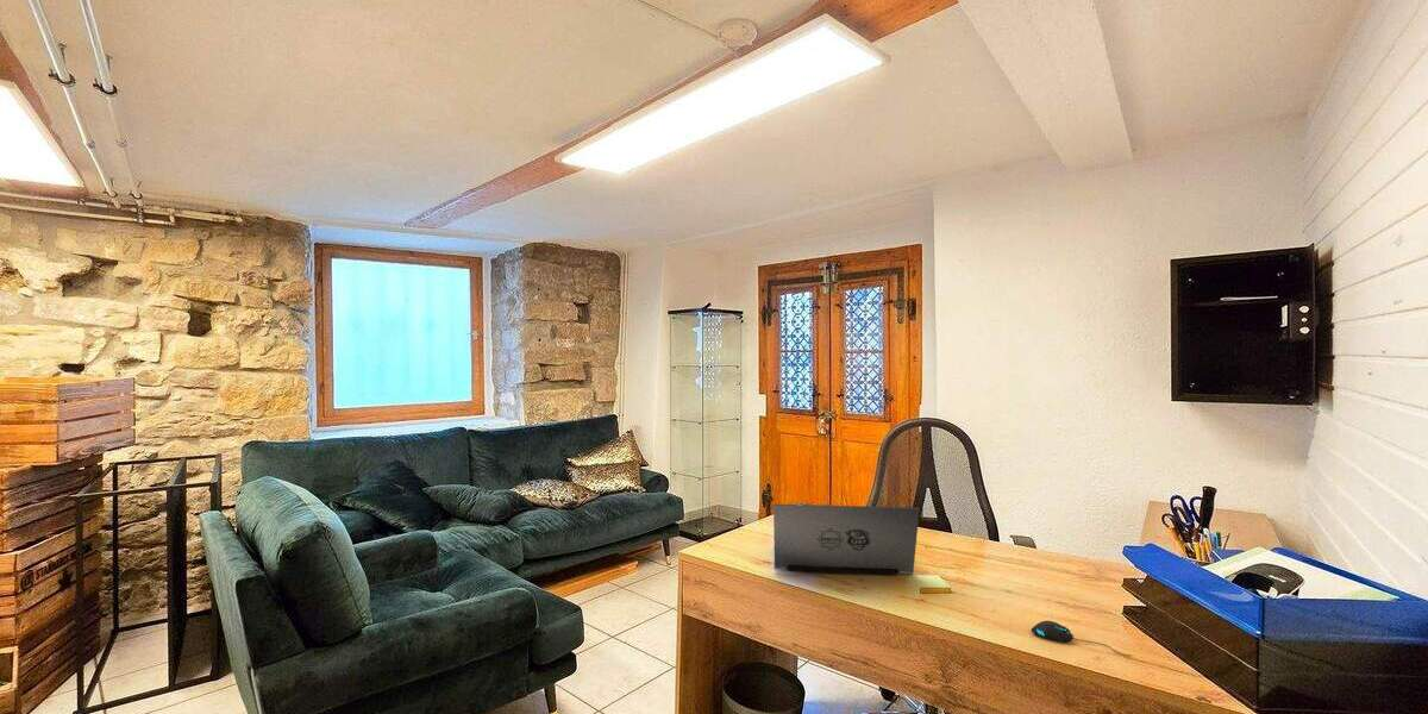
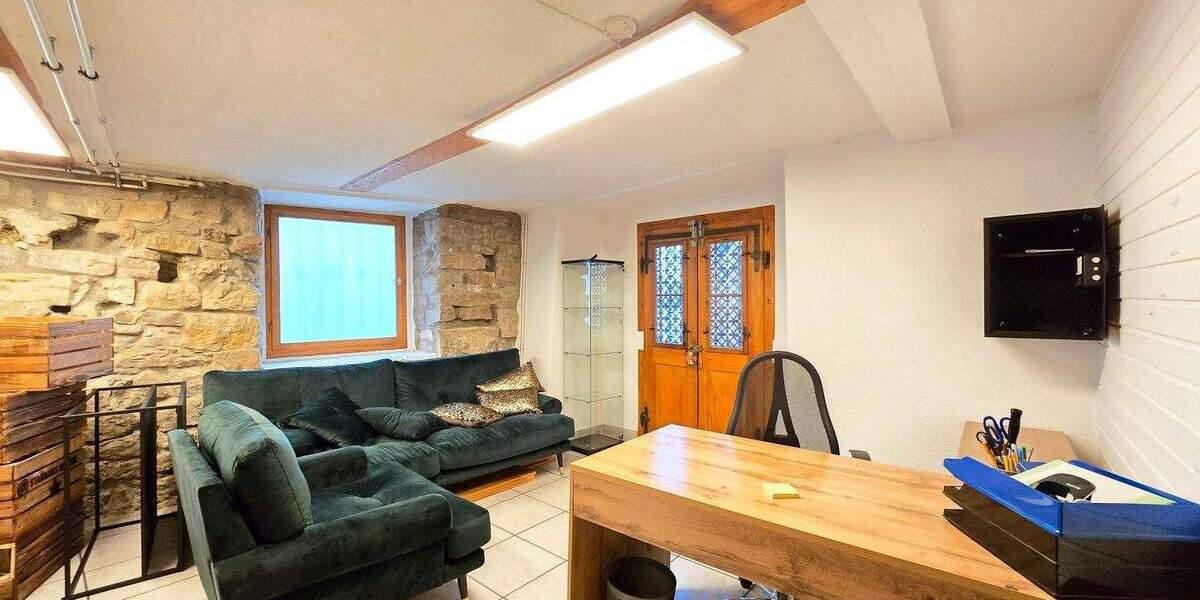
- mouse [1029,620,1133,658]
- laptop [772,503,921,576]
